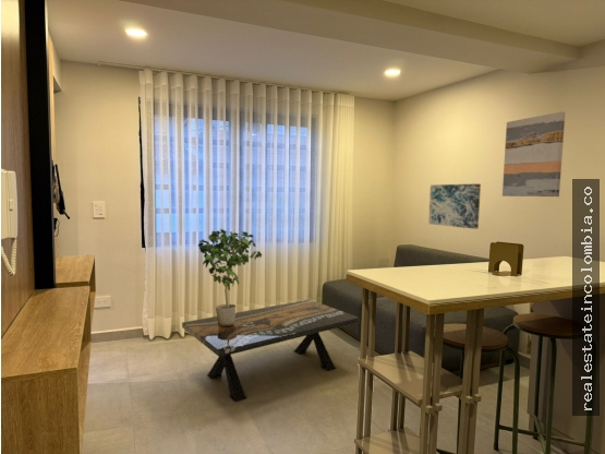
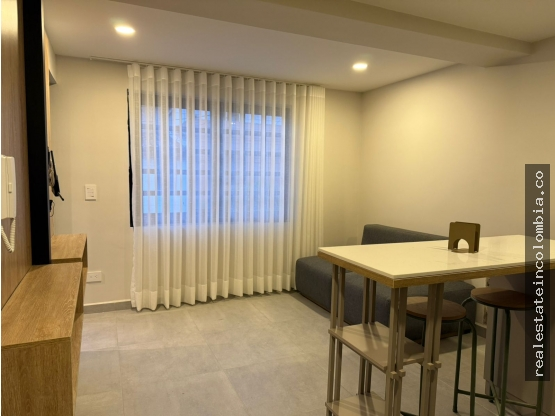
- coffee table [181,299,361,403]
- wall art [427,183,482,230]
- wall art [501,111,566,198]
- potted plant [197,228,263,326]
